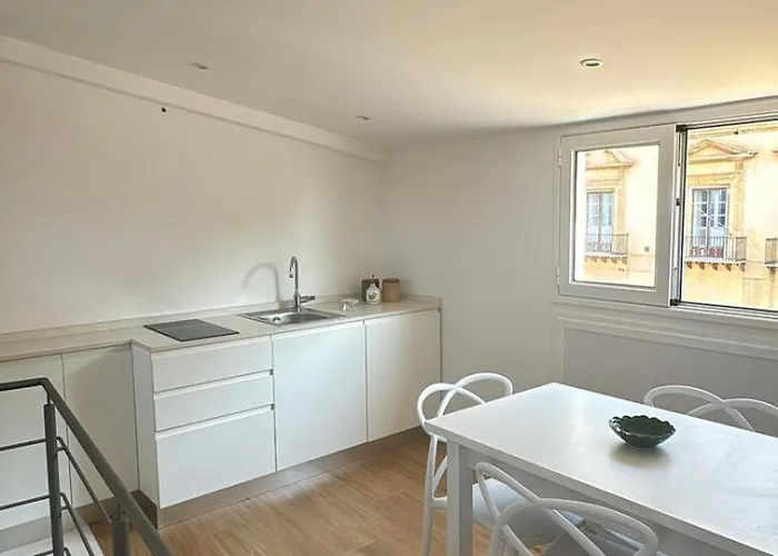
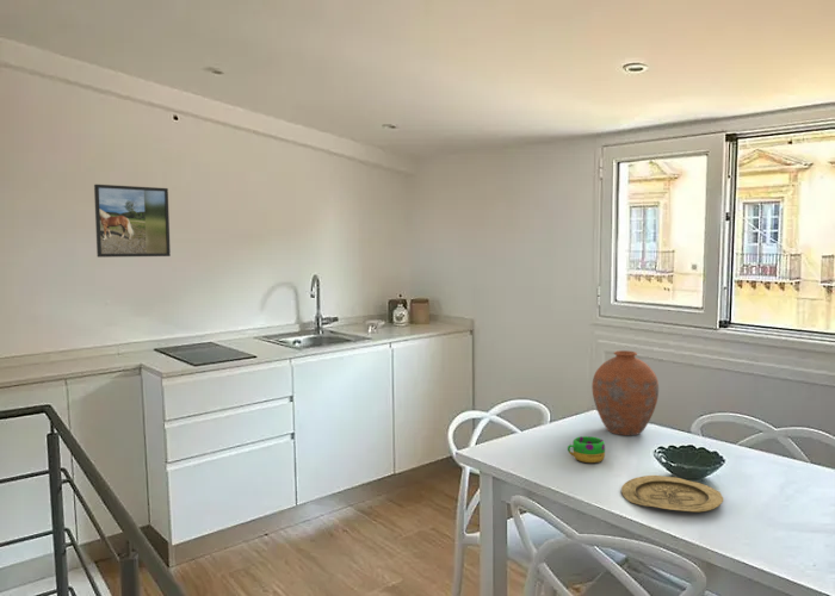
+ vase [590,349,660,436]
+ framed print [93,184,172,259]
+ plate [620,474,724,513]
+ mug [567,435,606,465]
